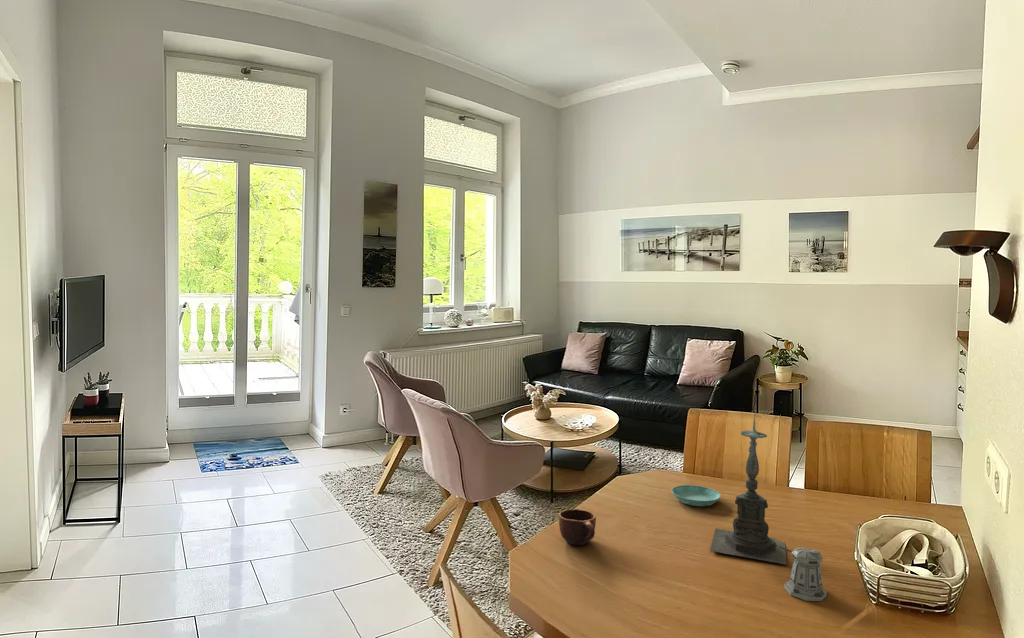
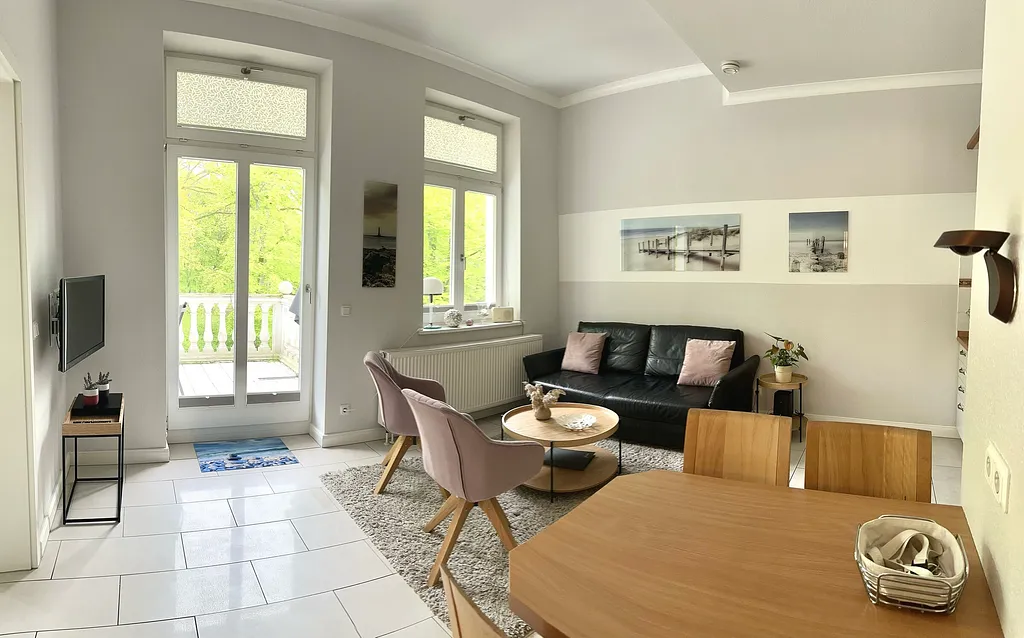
- mug [558,508,597,546]
- pepper shaker [774,544,828,602]
- candle holder [709,413,787,566]
- saucer [671,484,721,507]
